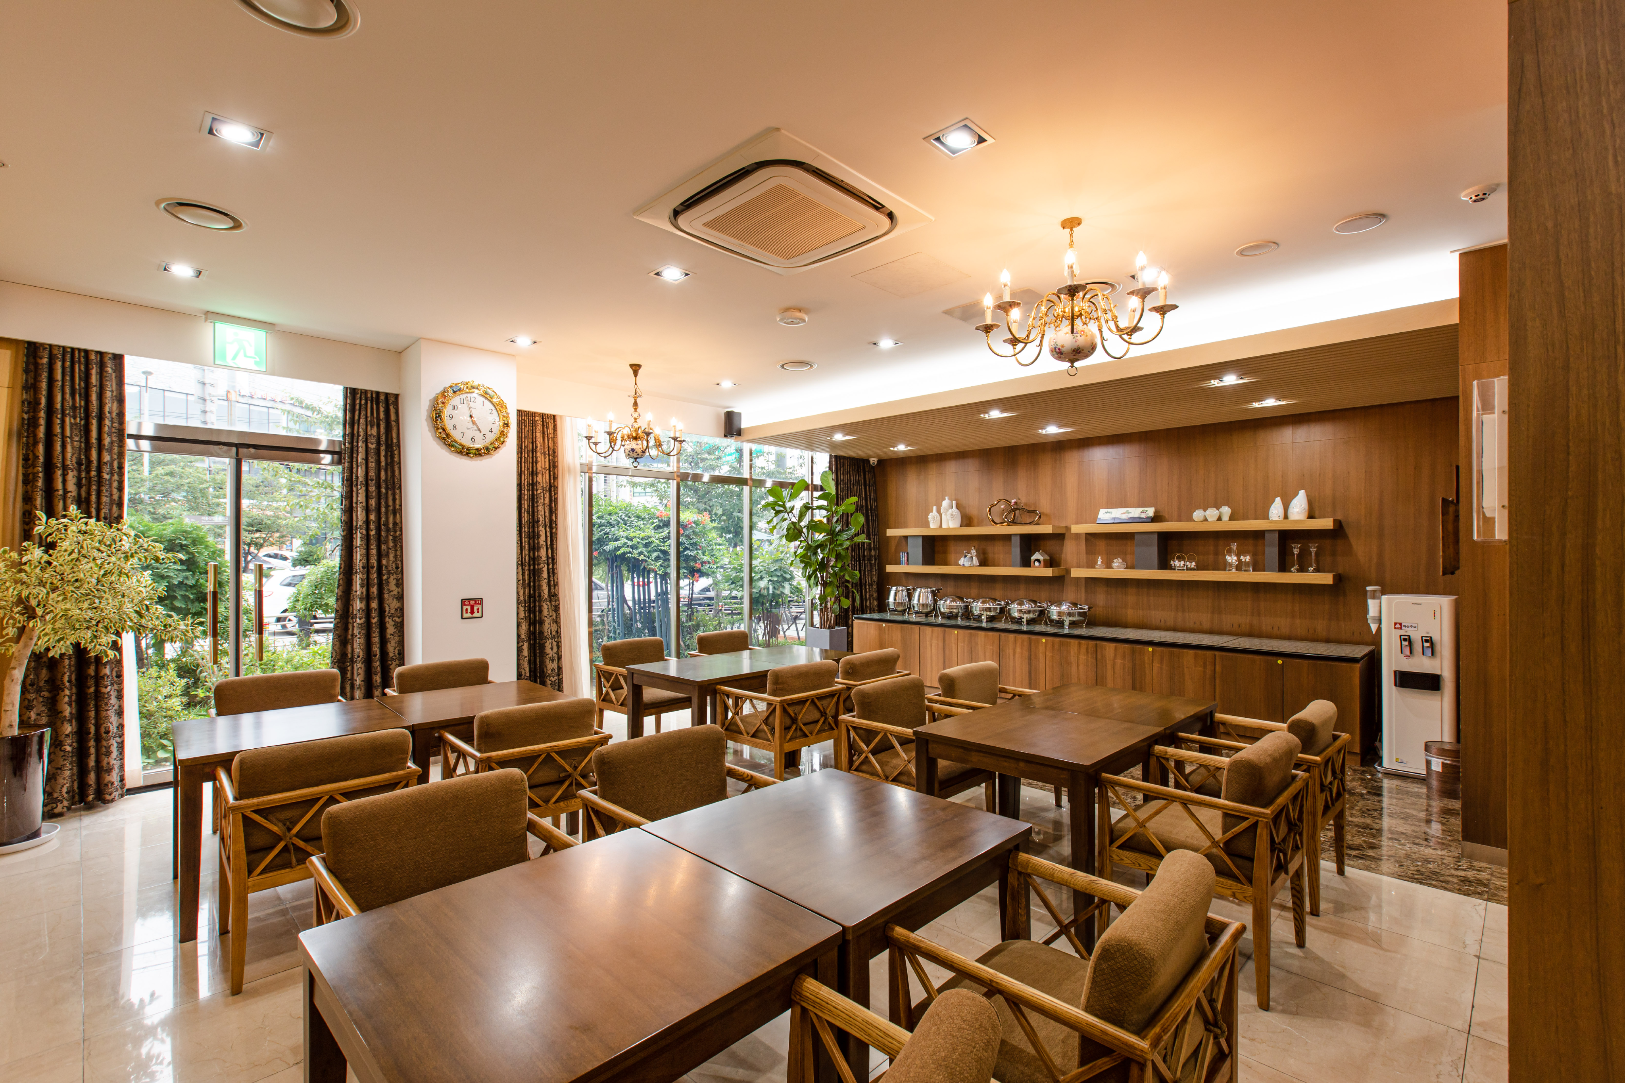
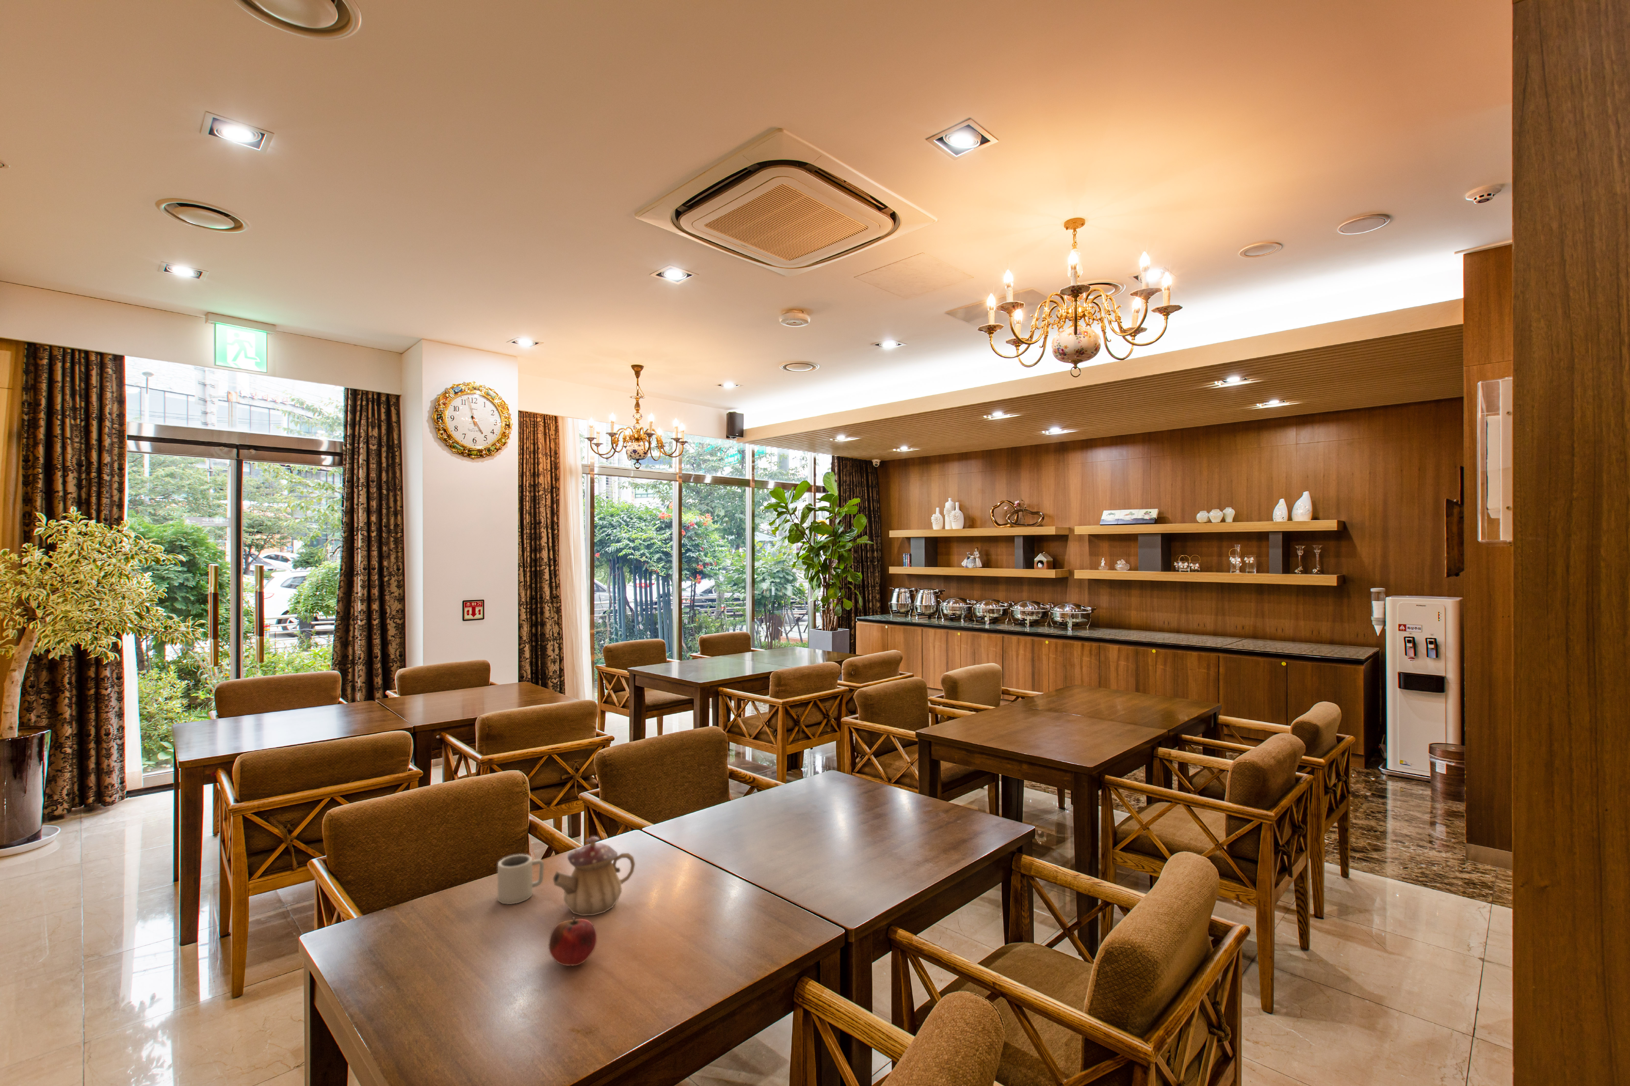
+ teapot [552,836,636,916]
+ cup [497,853,545,904]
+ fruit [548,916,598,966]
